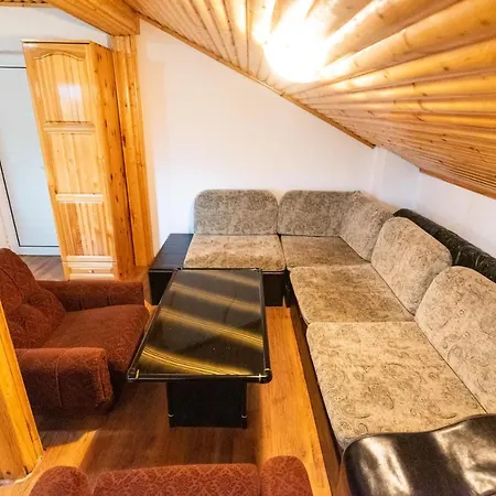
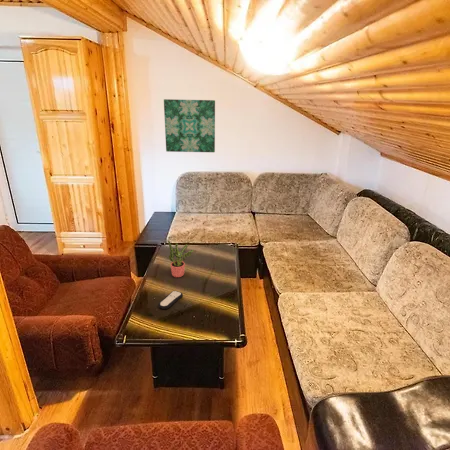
+ remote control [157,290,184,310]
+ potted plant [167,239,195,278]
+ wall art [163,98,216,153]
